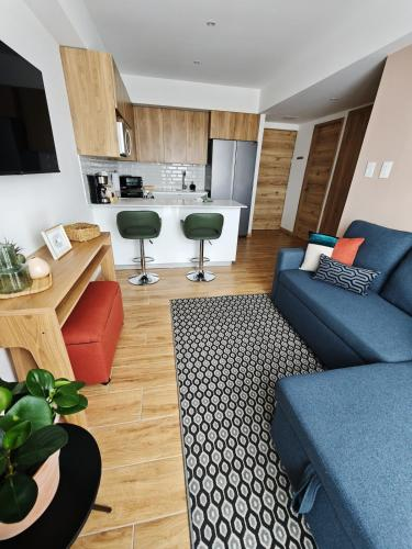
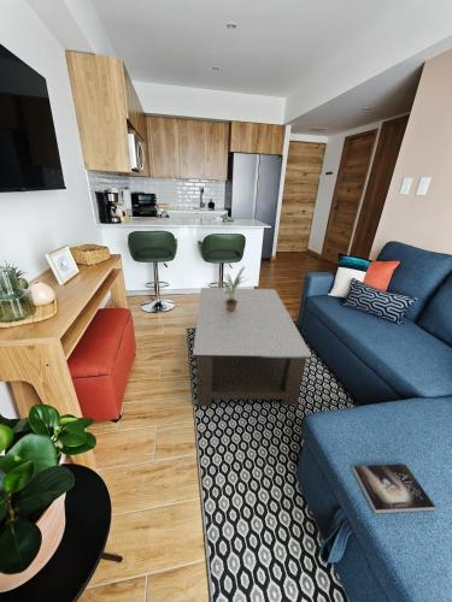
+ book [352,462,436,514]
+ potted plant [219,265,251,313]
+ coffee table [192,287,312,407]
